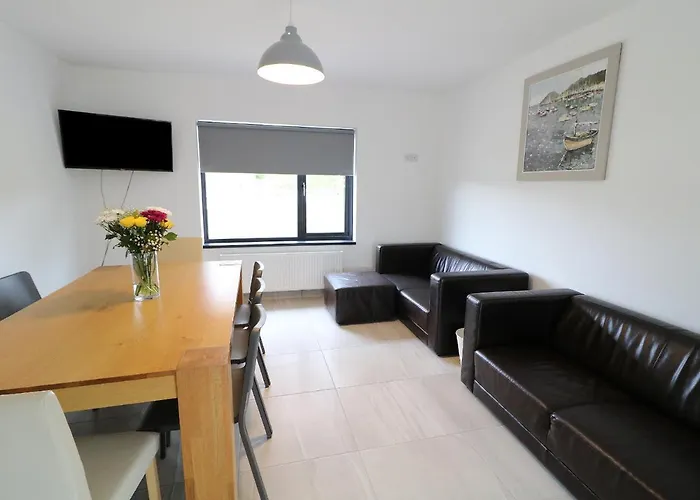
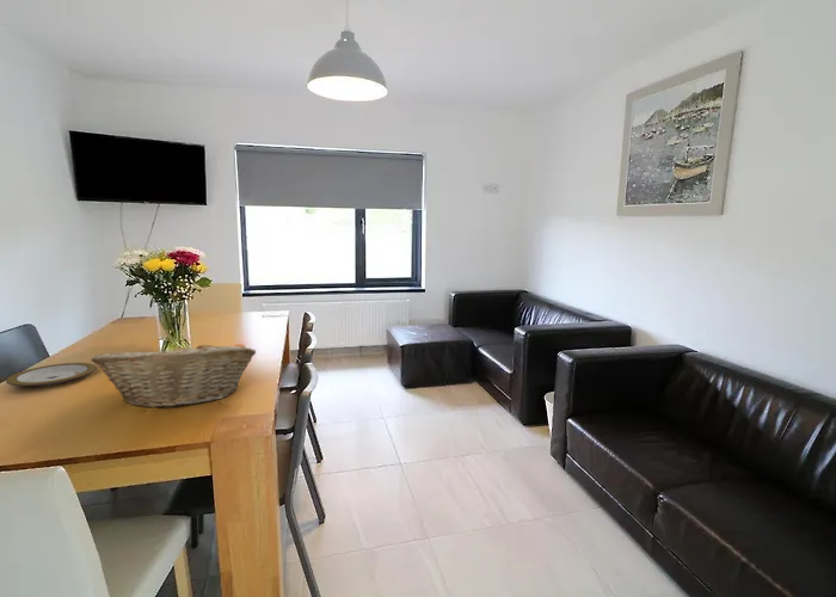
+ plate [5,362,98,387]
+ fruit basket [90,339,257,408]
